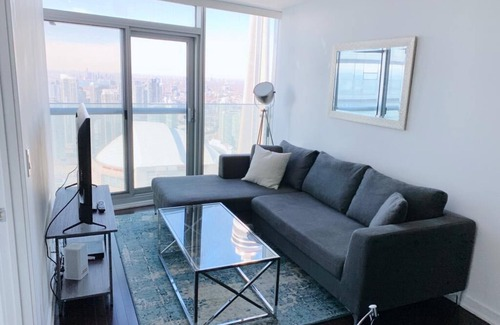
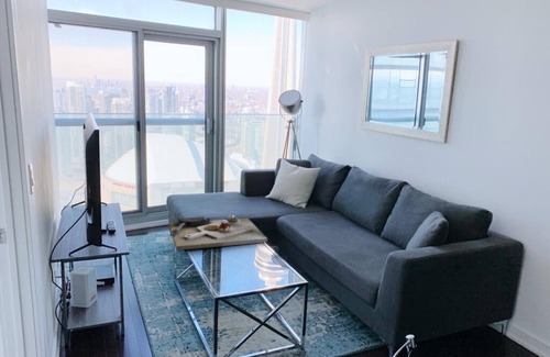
+ decorative tray [168,214,268,252]
